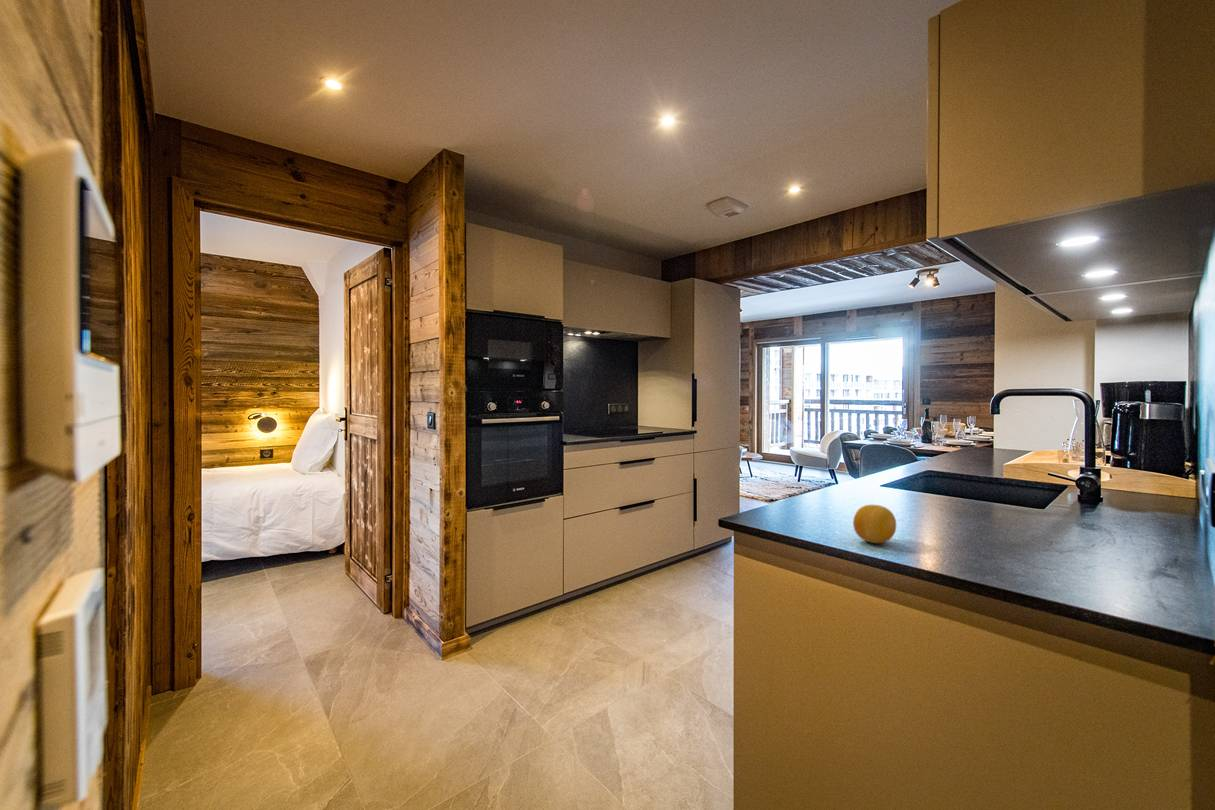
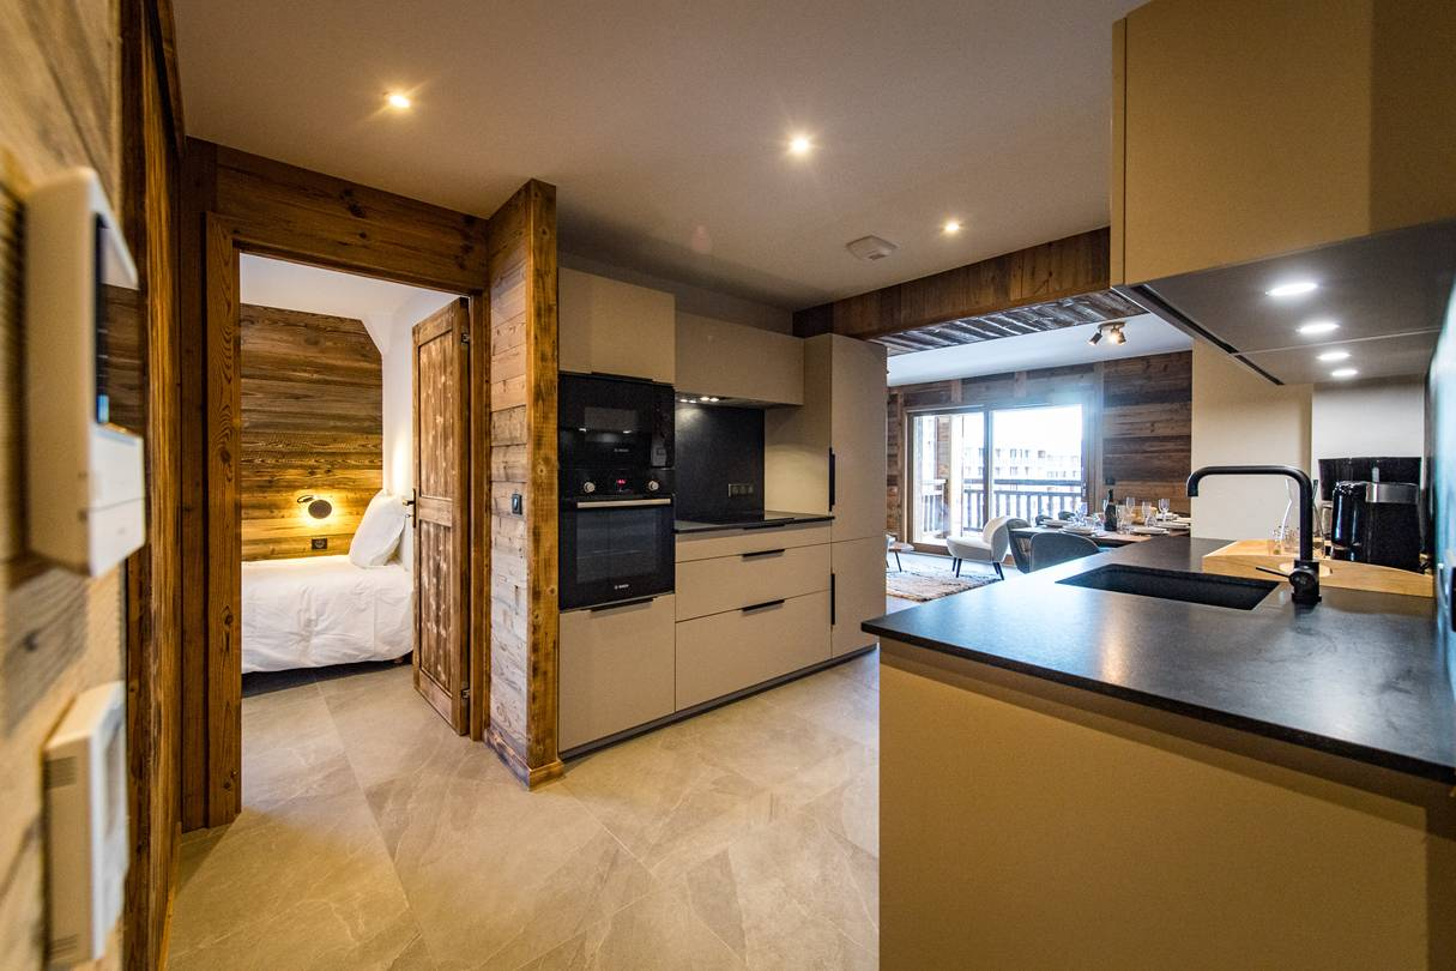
- fruit [852,504,897,544]
